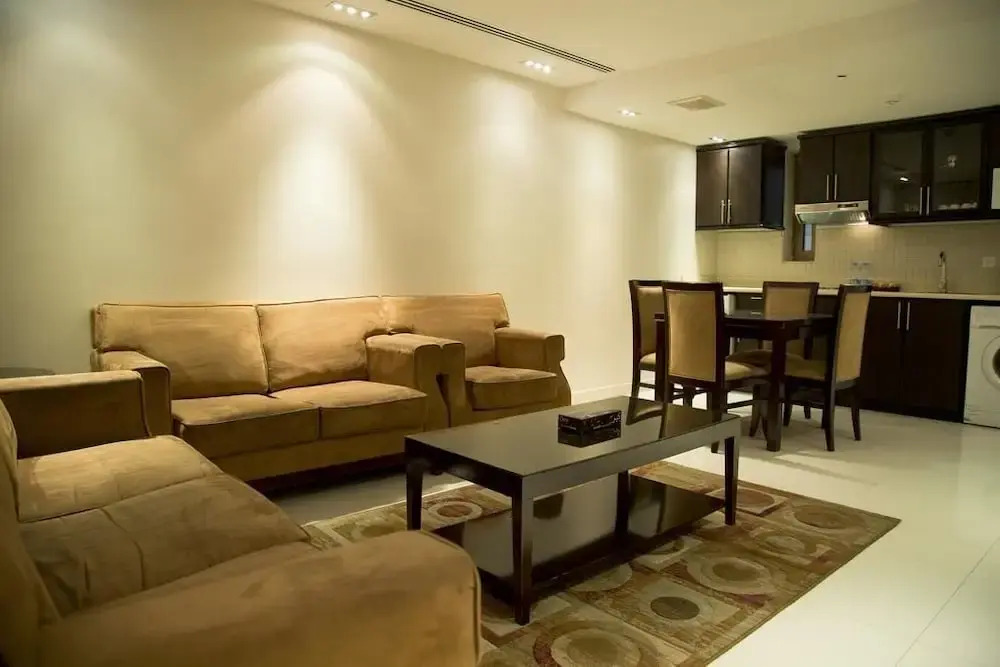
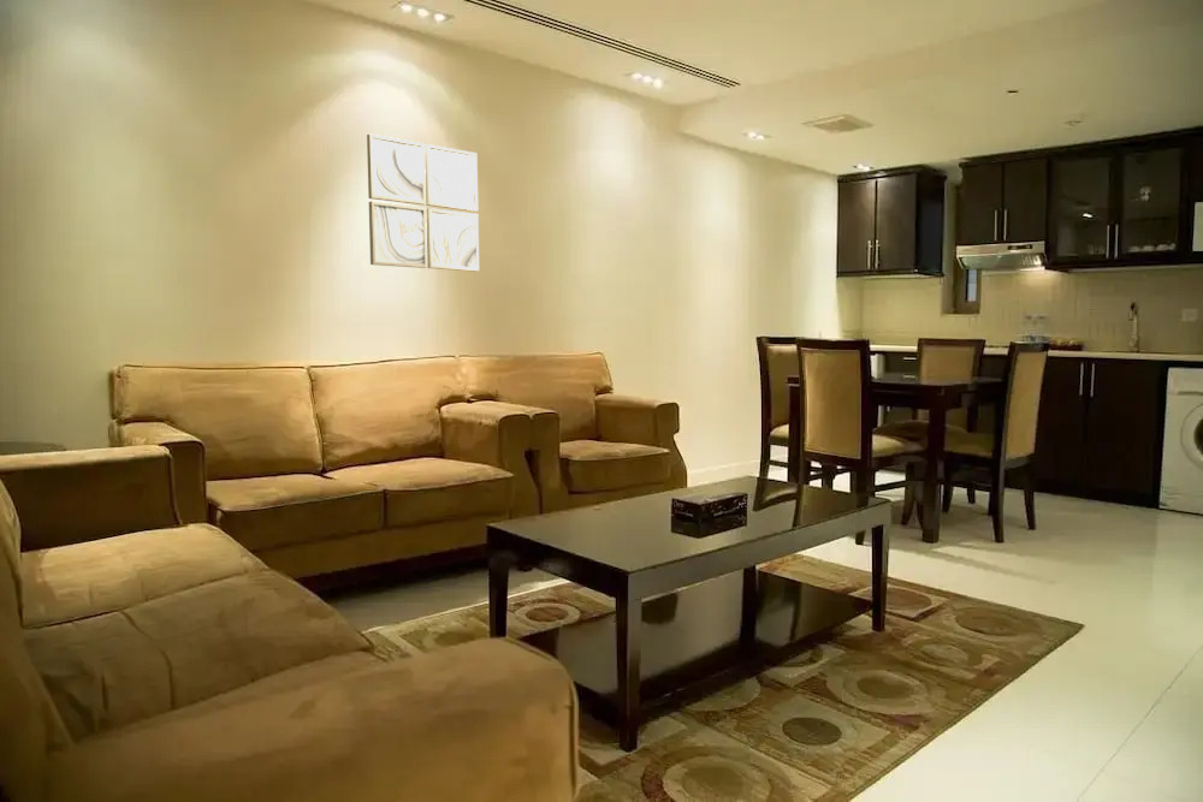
+ wall art [366,132,480,272]
